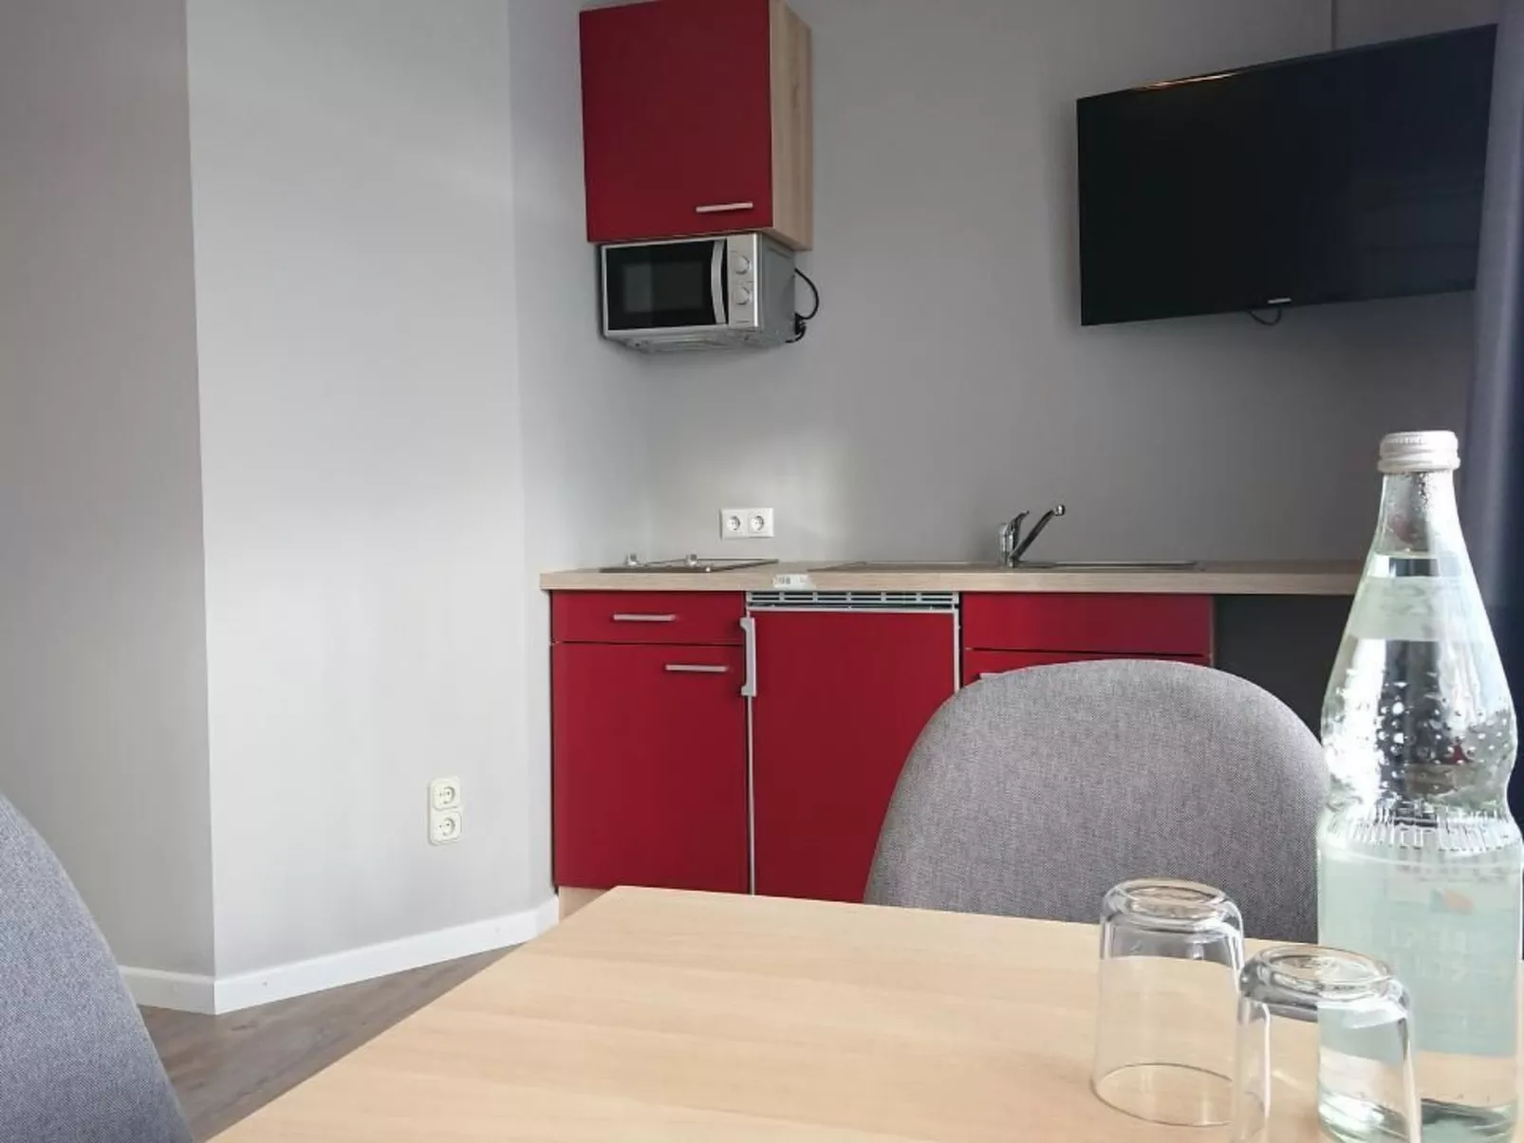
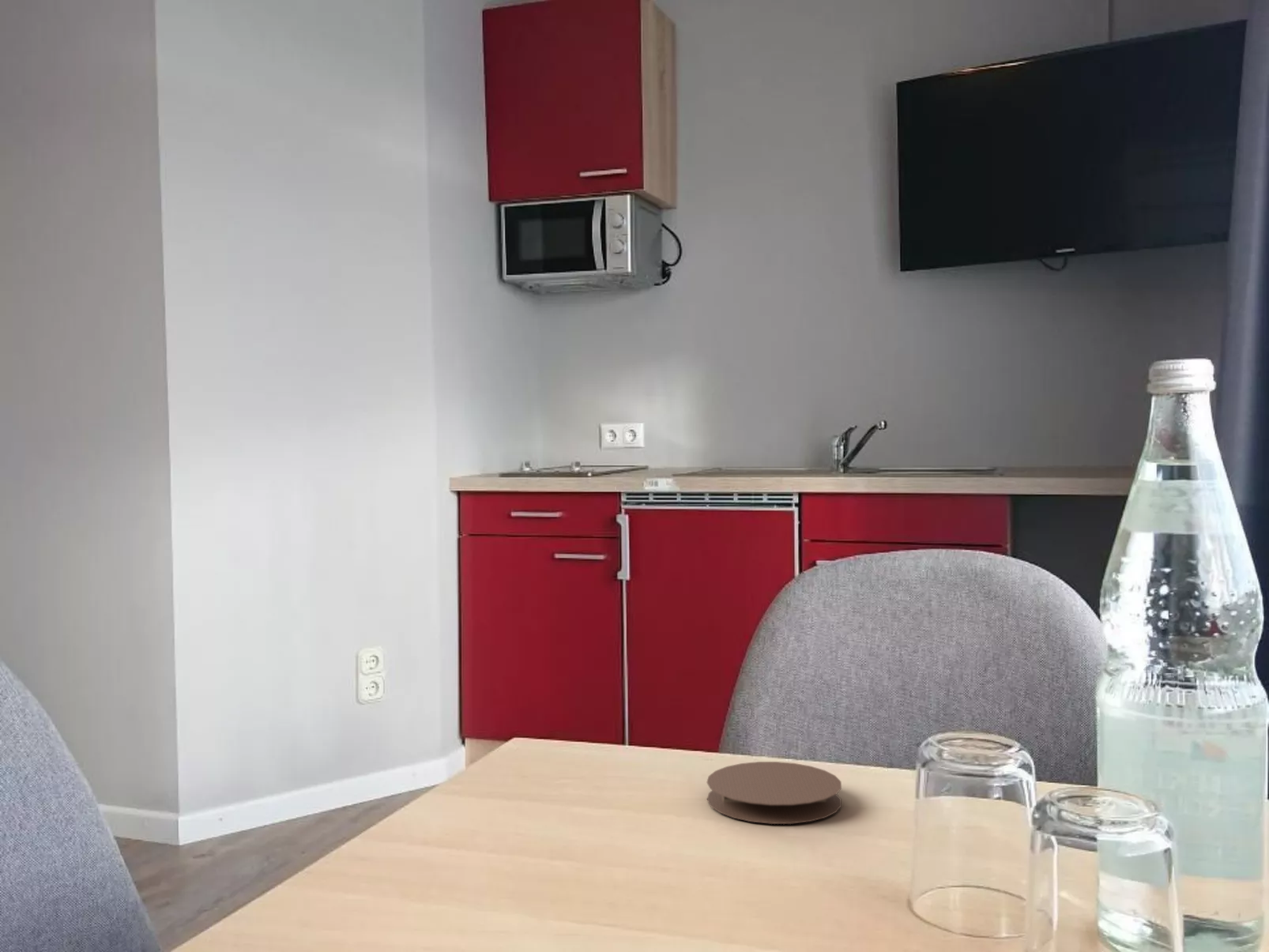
+ coaster [706,761,842,825]
